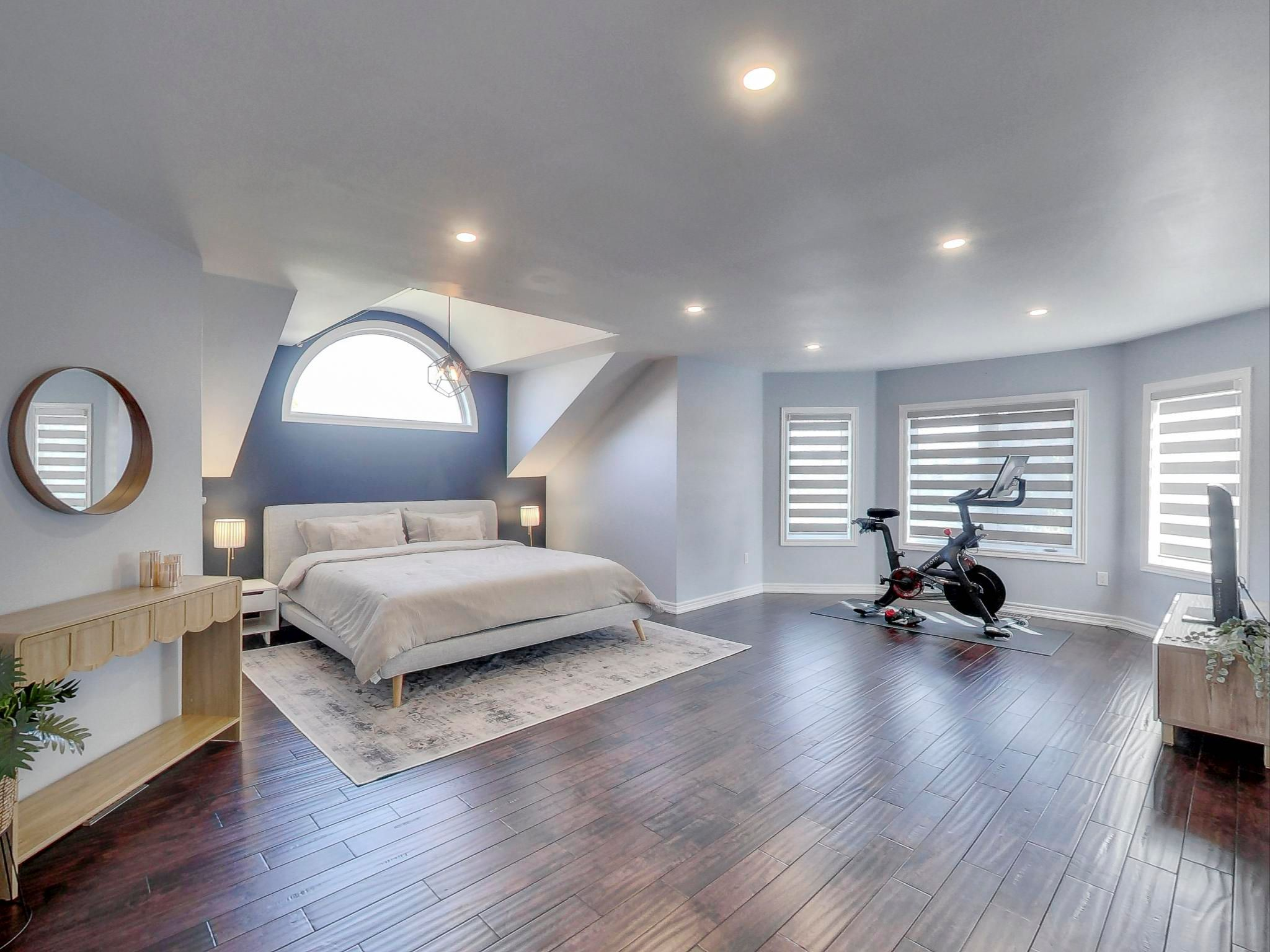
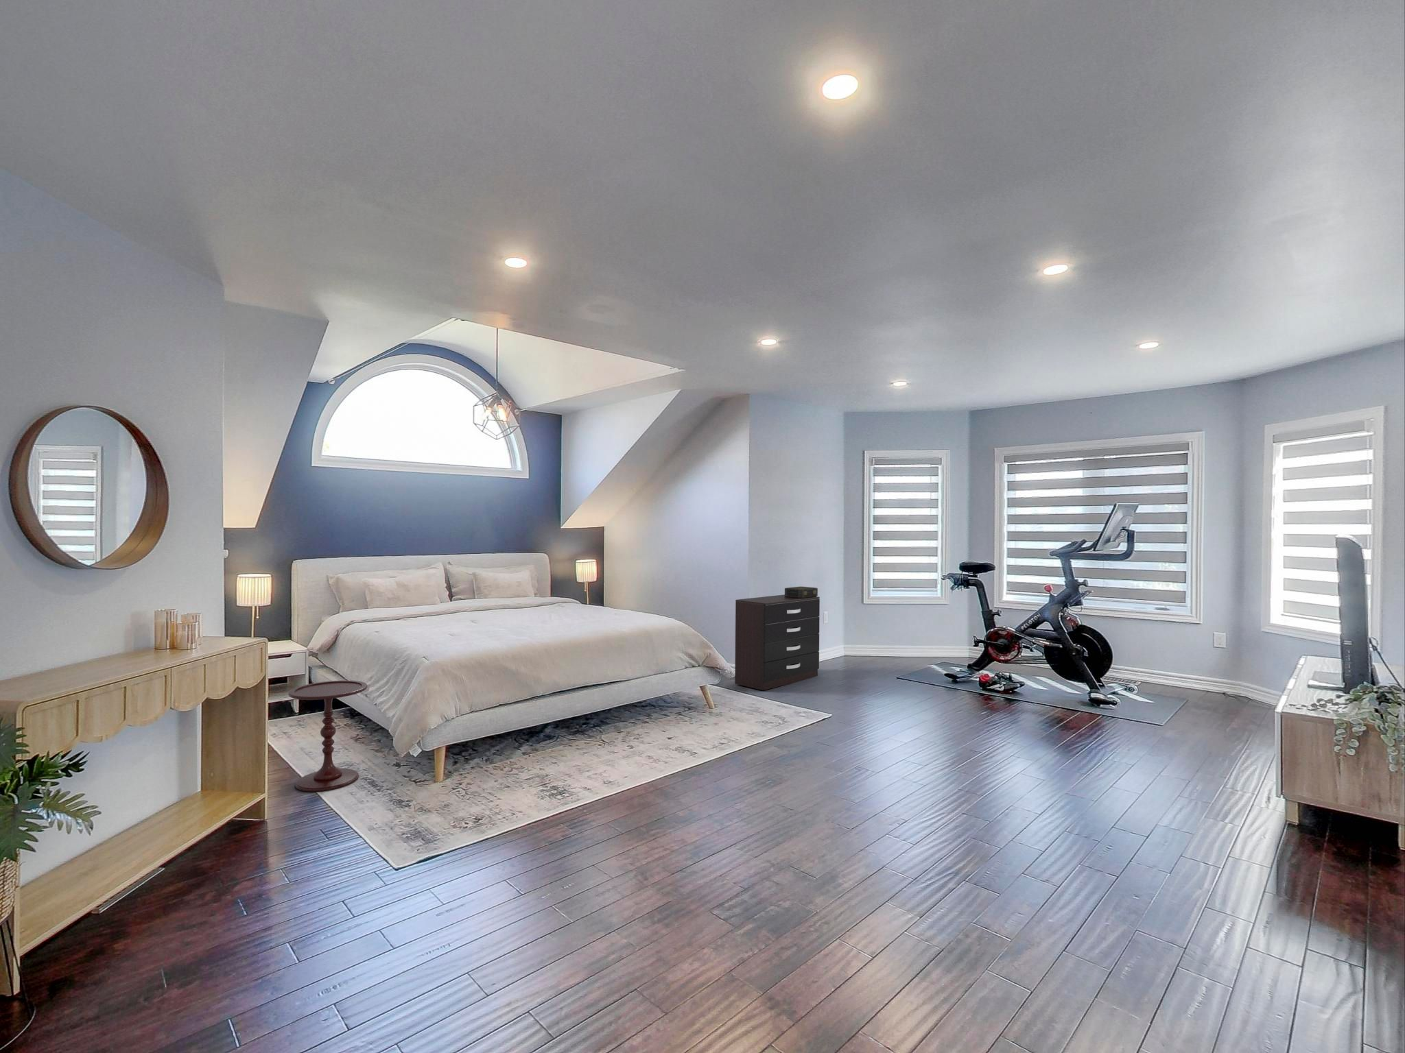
+ dresser [735,594,821,691]
+ side table [288,680,368,792]
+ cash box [784,586,819,597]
